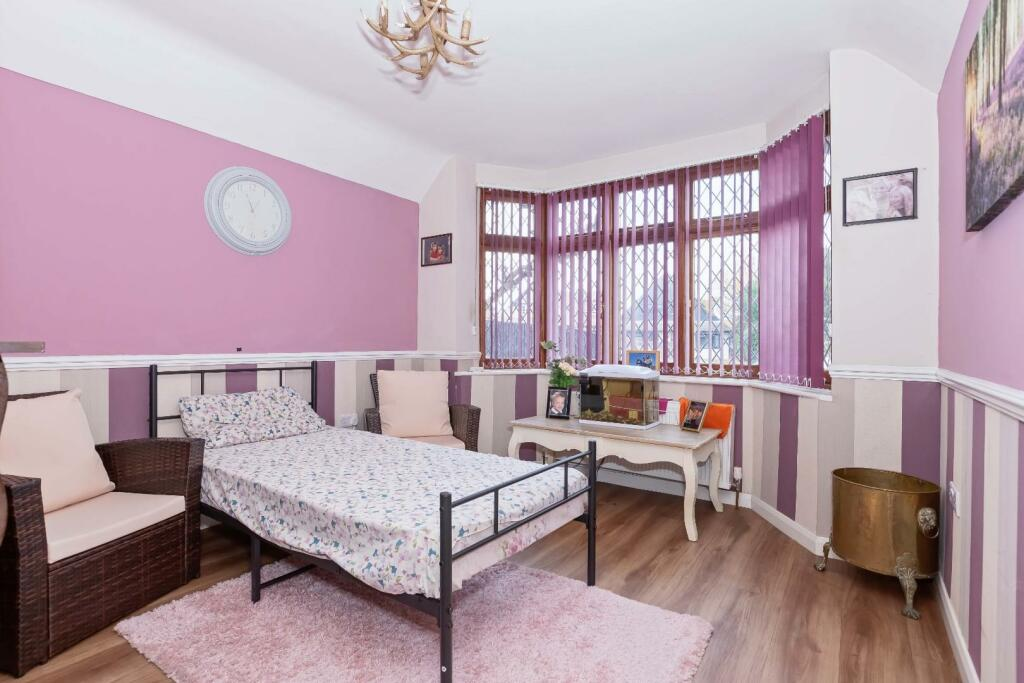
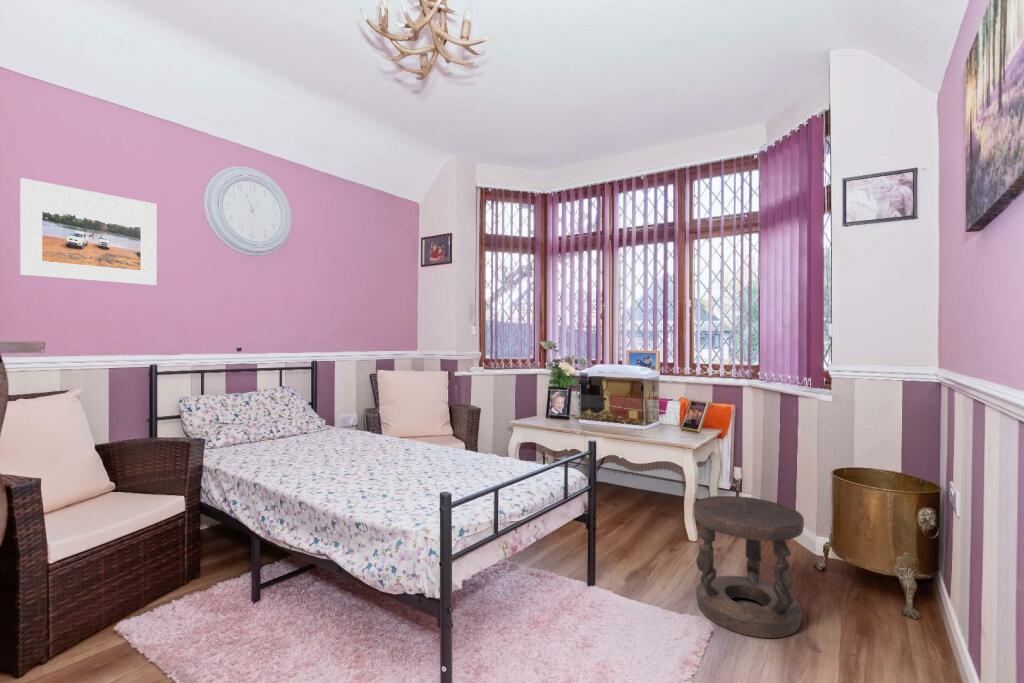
+ stool [693,495,805,639]
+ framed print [19,177,157,286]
